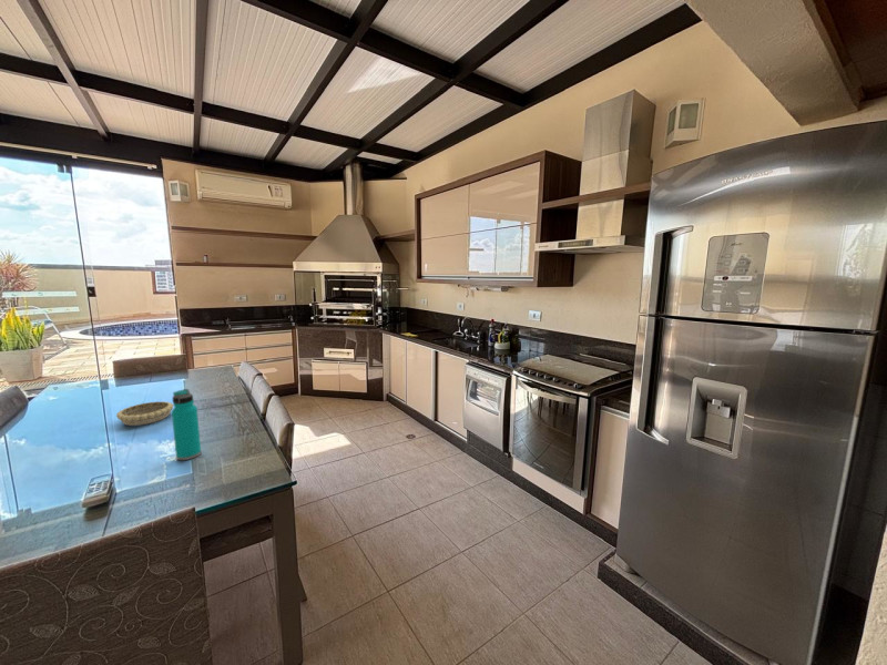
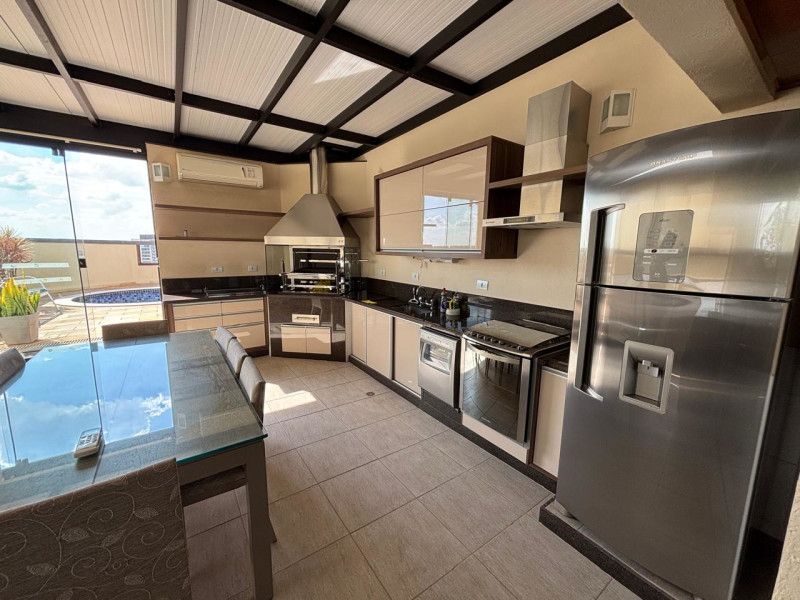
- decorative bowl [115,400,174,427]
- water bottle [171,388,202,461]
